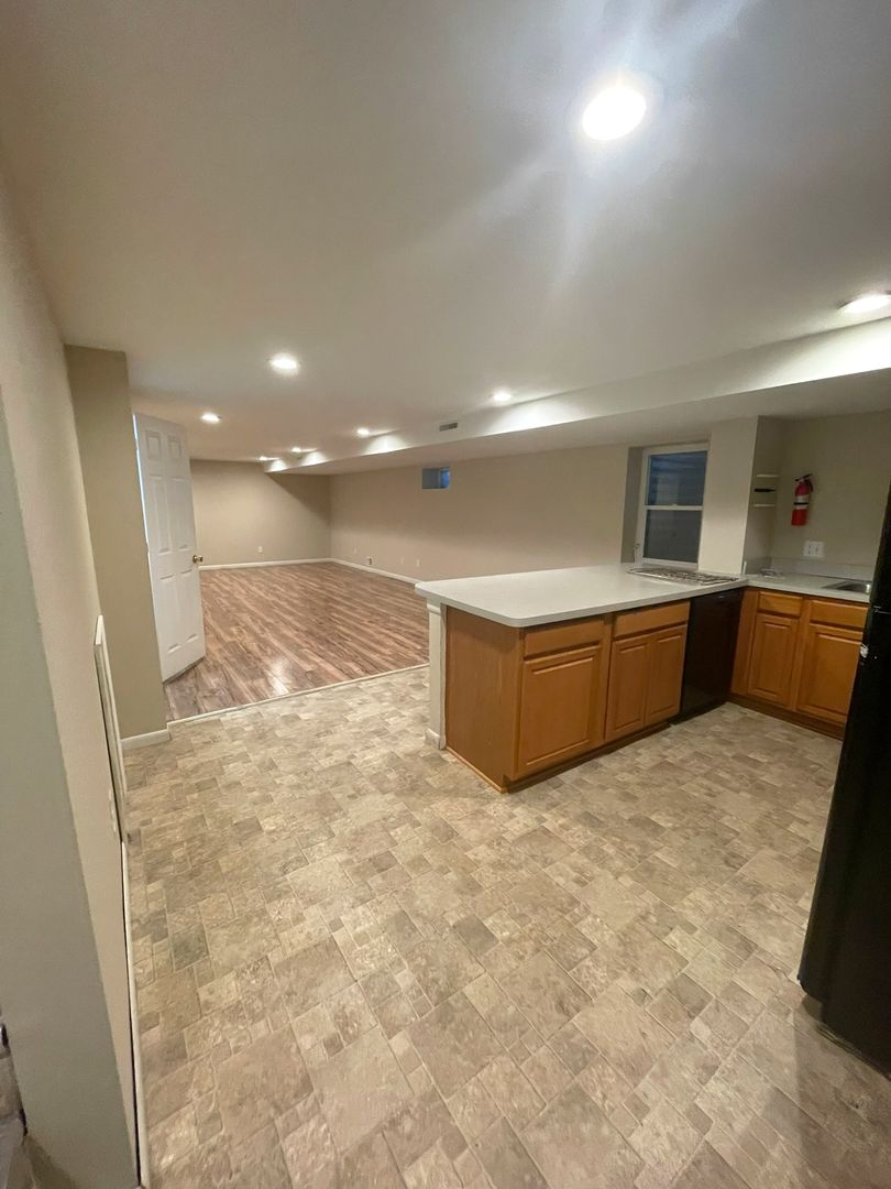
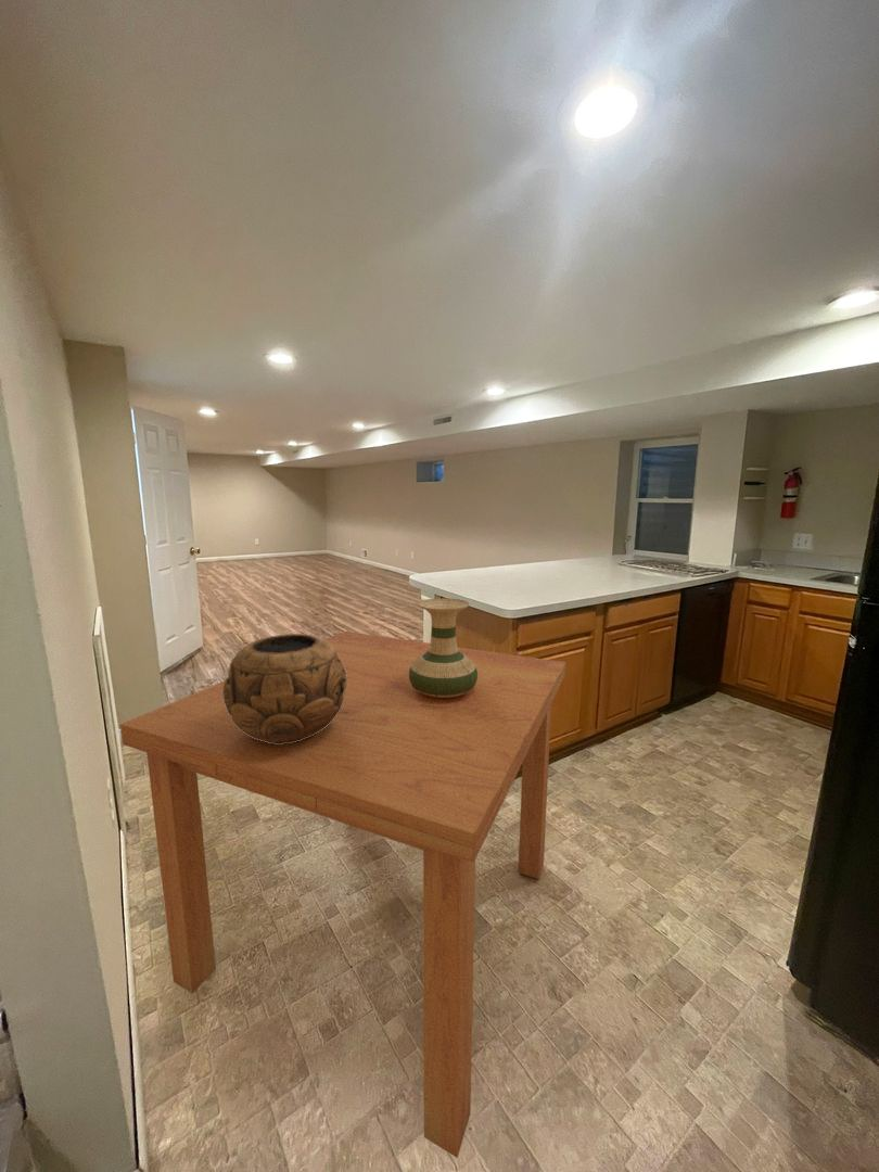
+ dining table [119,630,566,1159]
+ vase [409,597,477,698]
+ decorative bowl [222,633,347,744]
